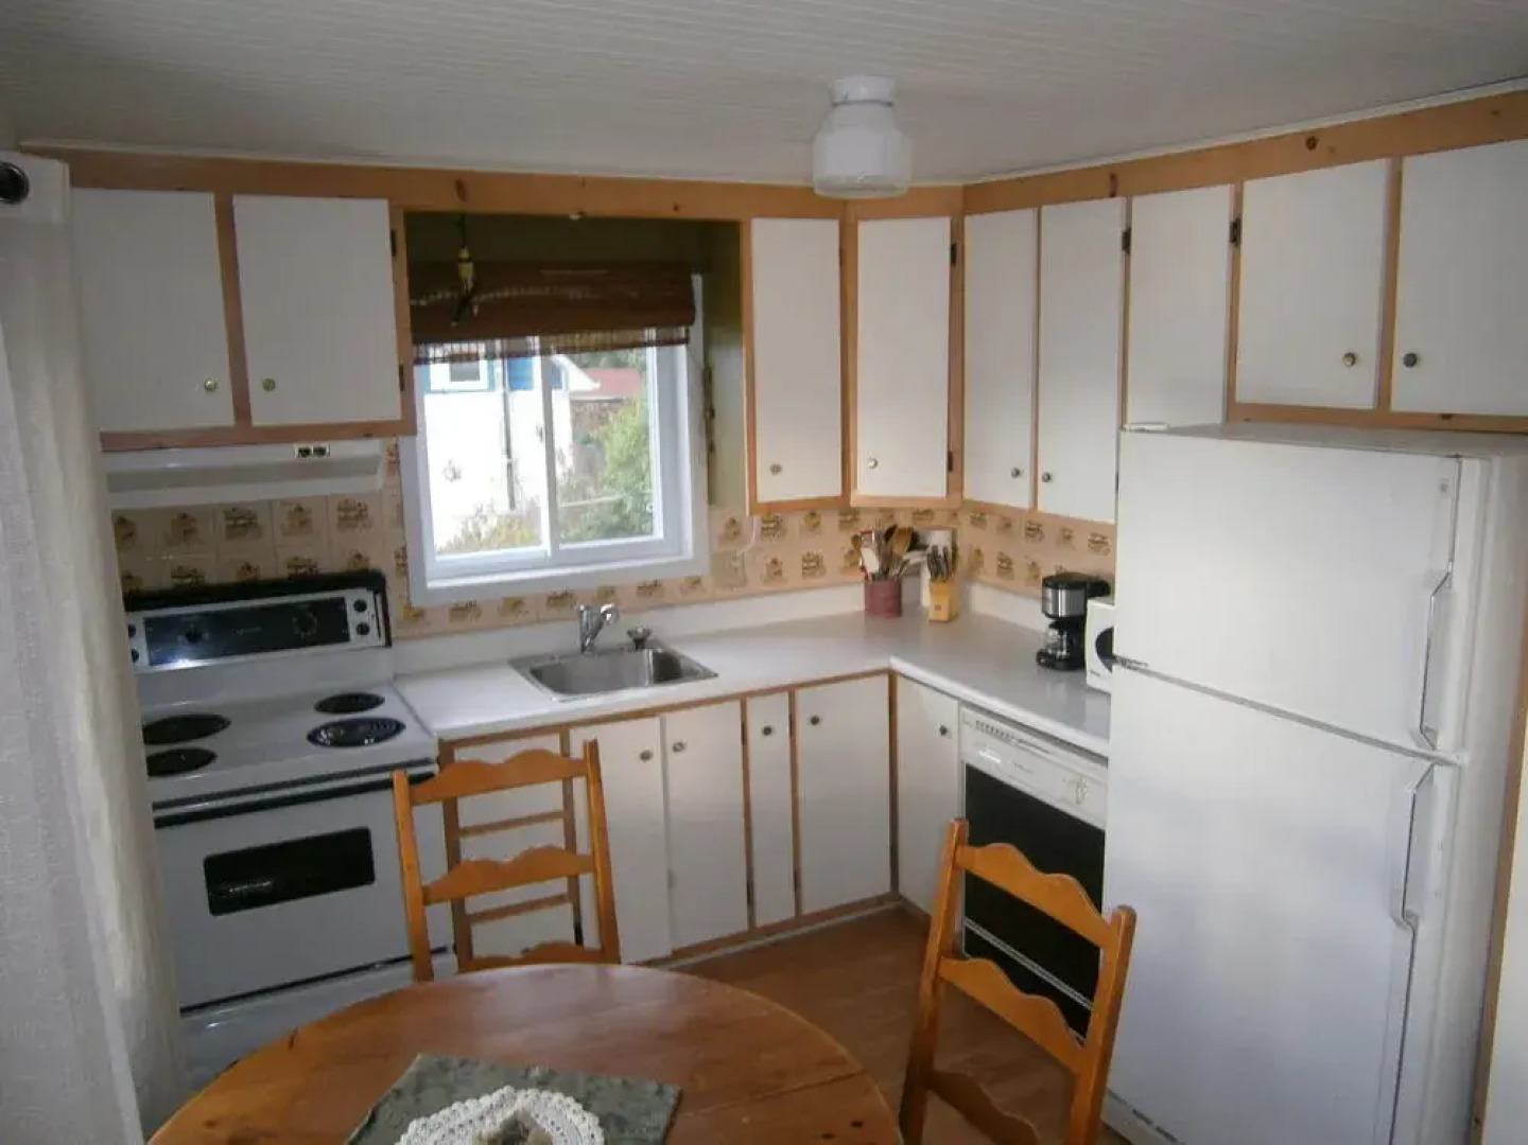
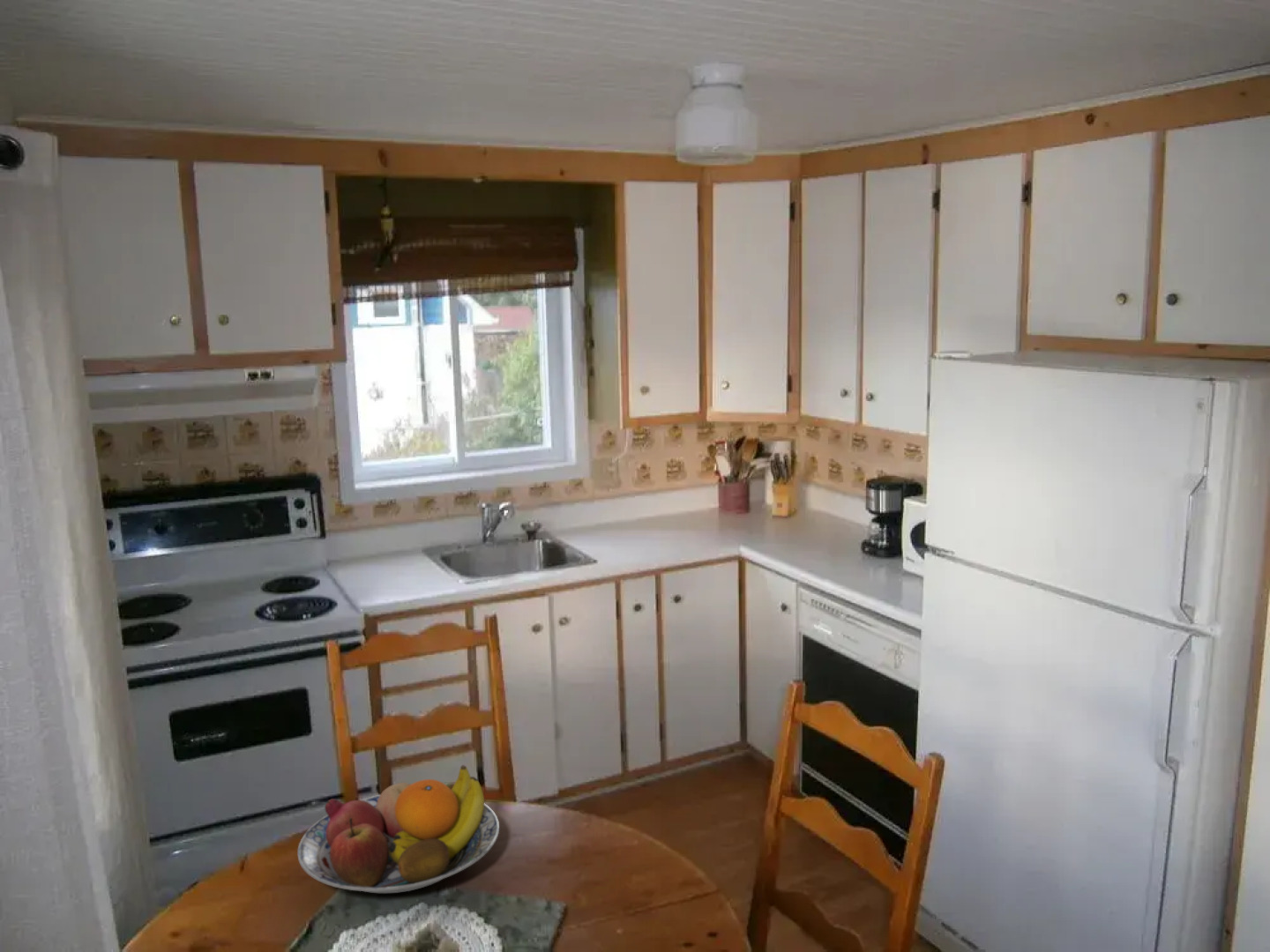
+ fruit bowl [296,764,500,894]
